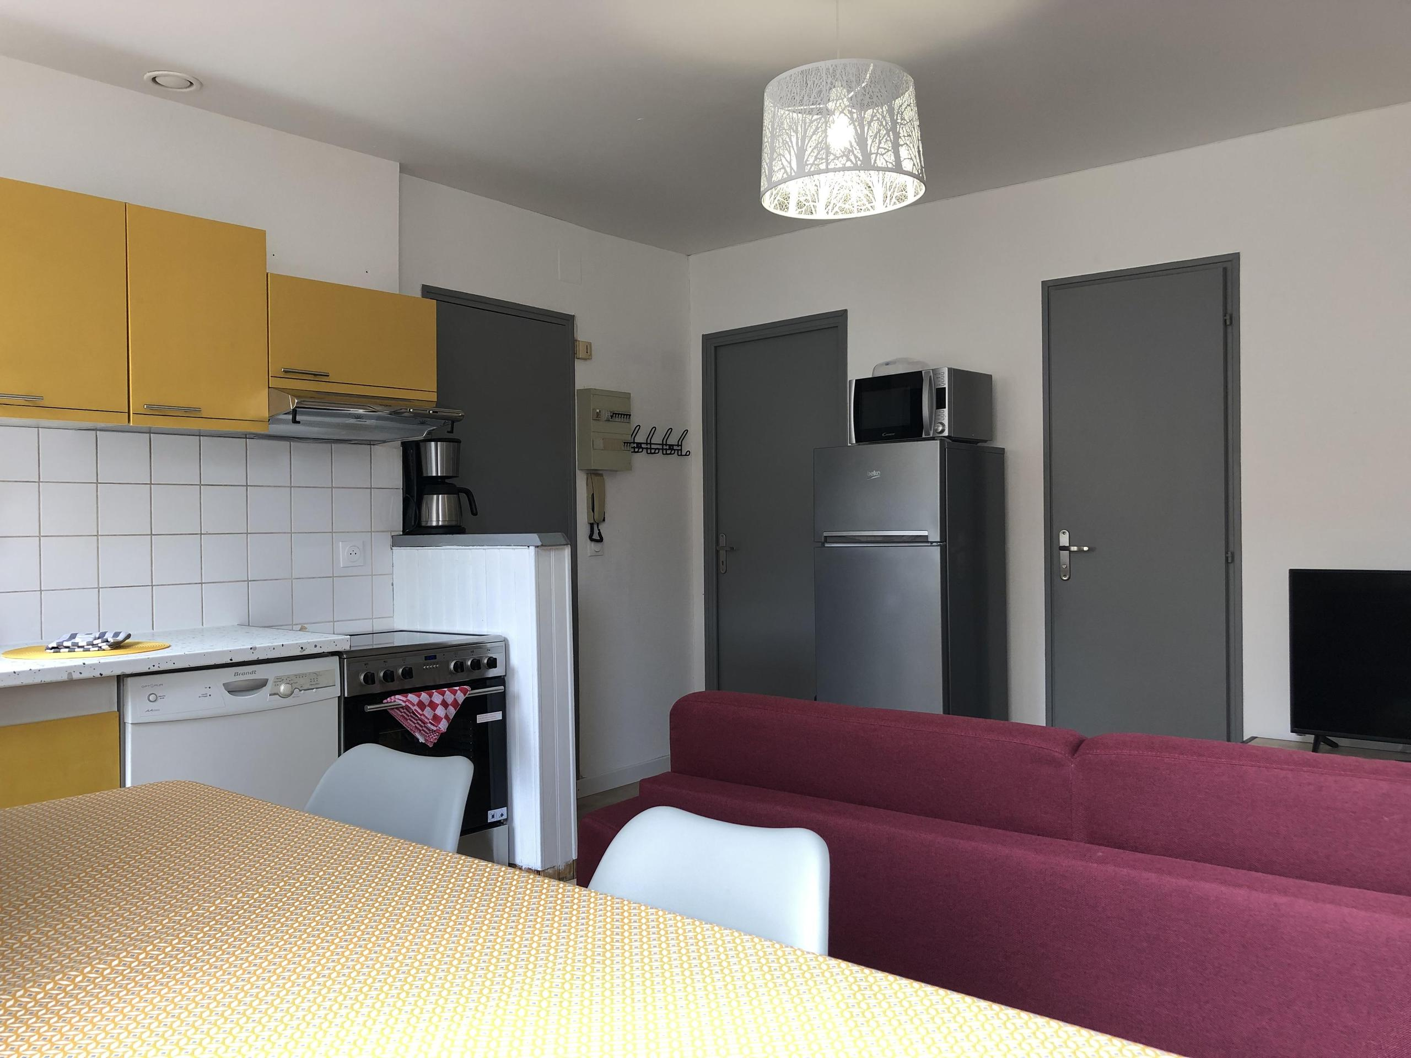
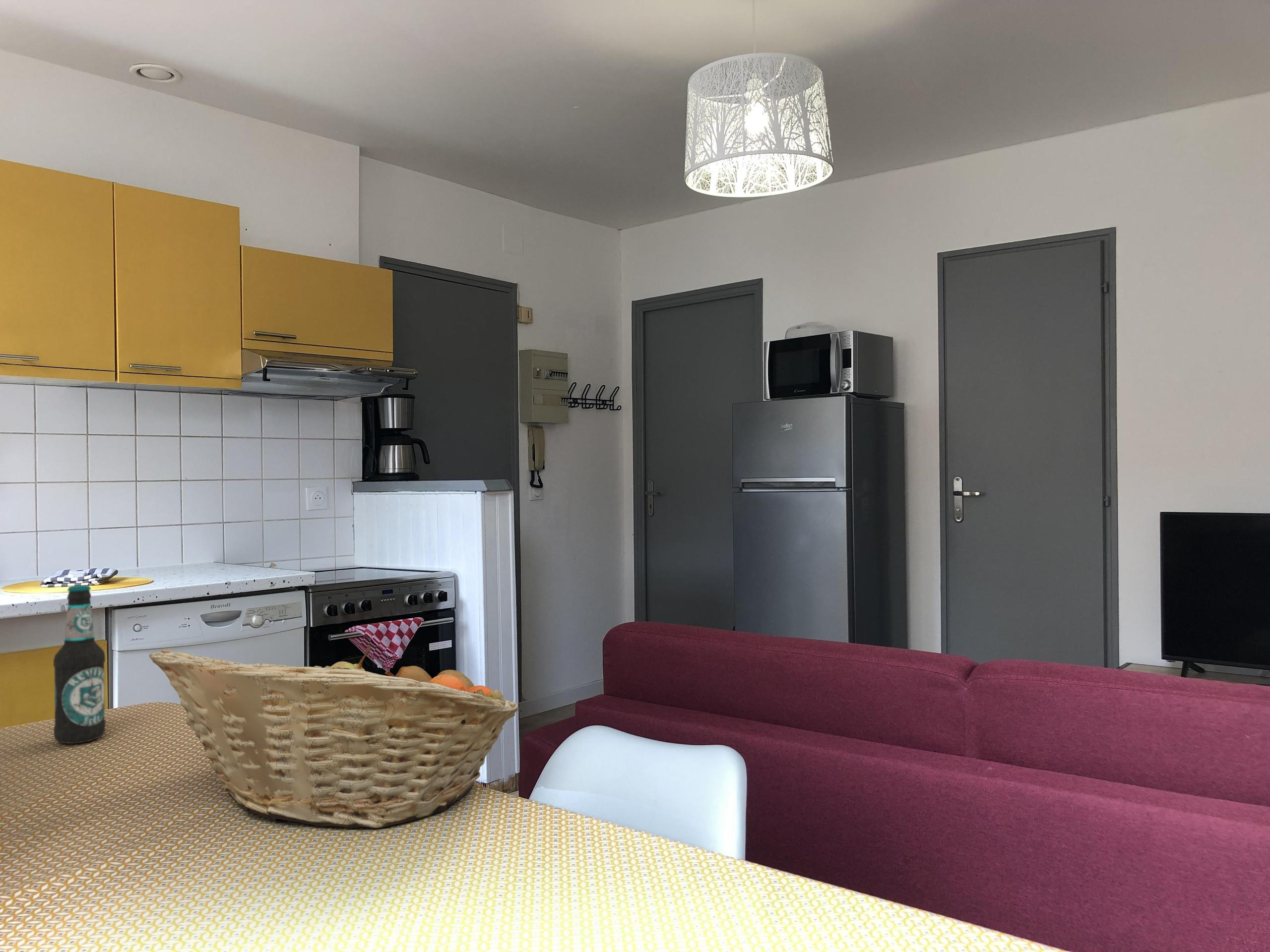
+ bottle [53,585,106,744]
+ fruit basket [149,645,520,829]
